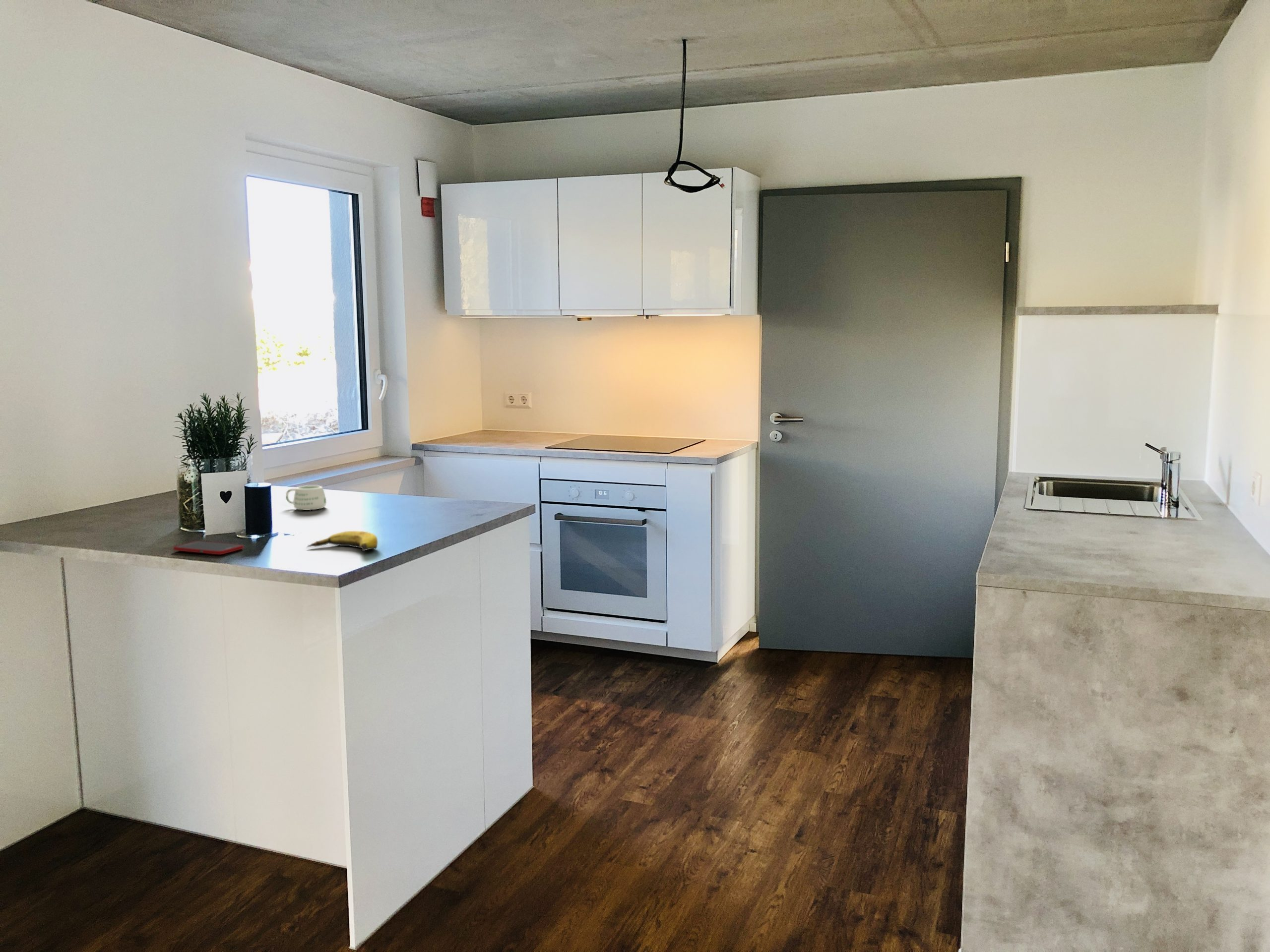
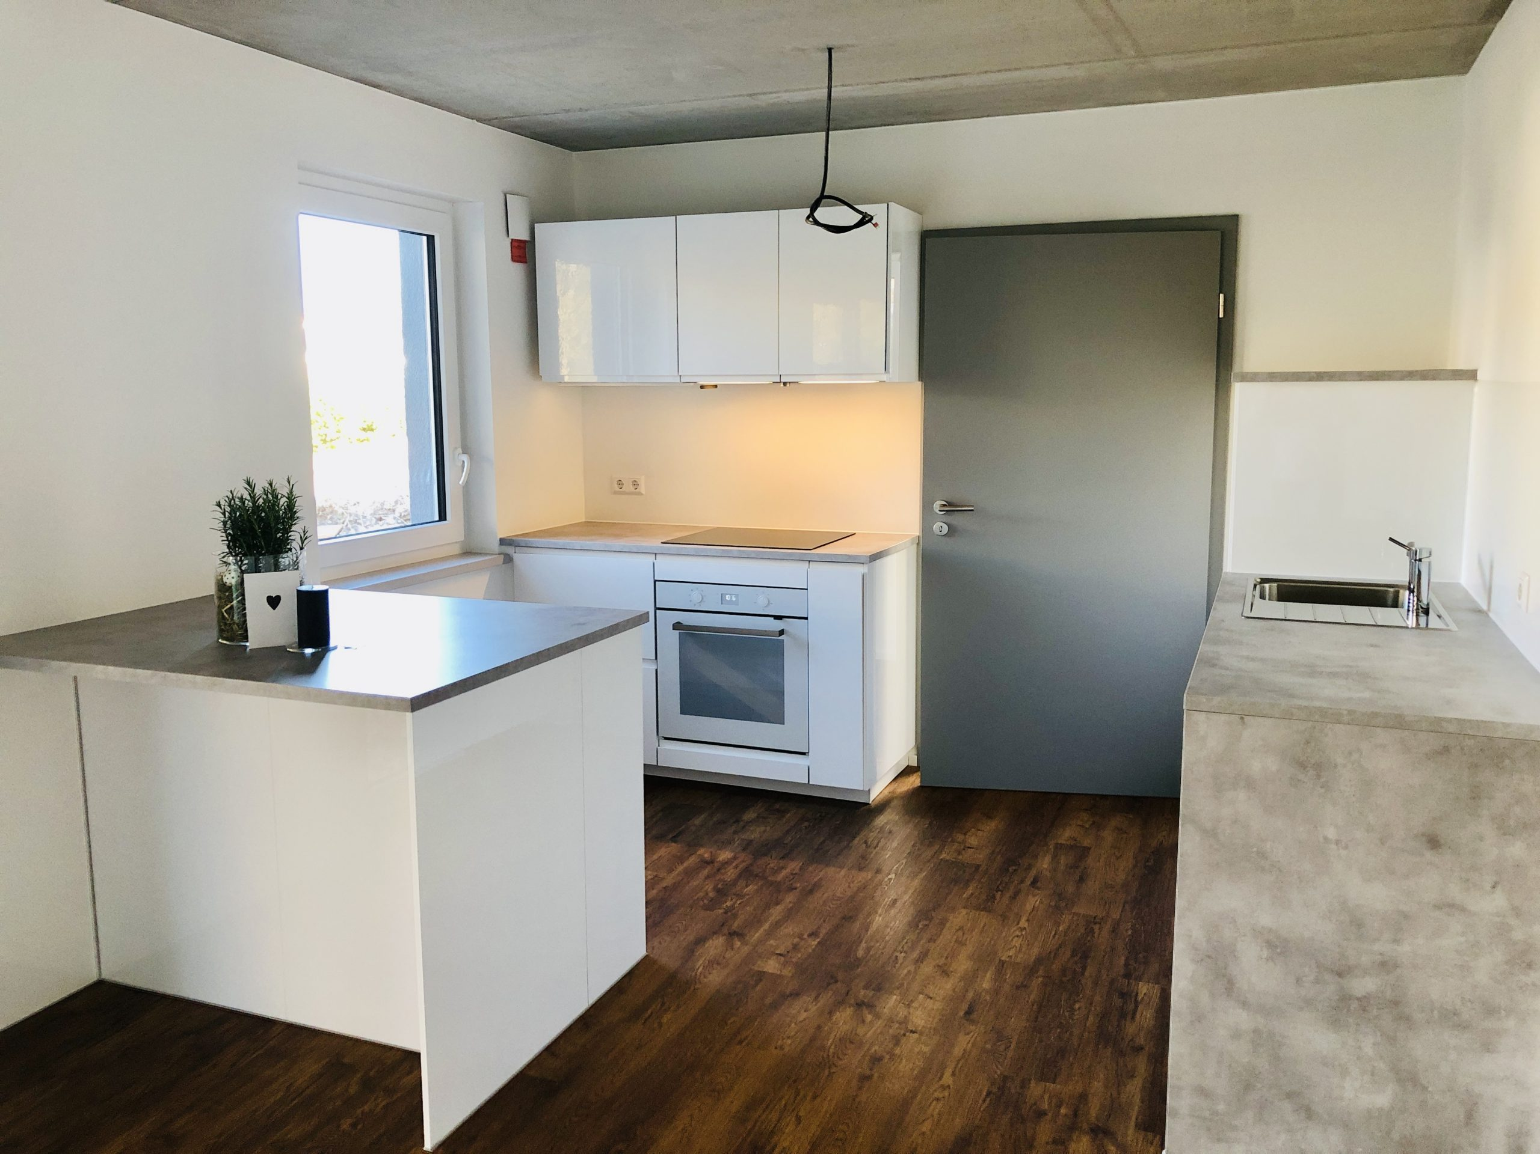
- banana [306,531,378,552]
- mug [285,485,327,511]
- cell phone [173,540,244,555]
